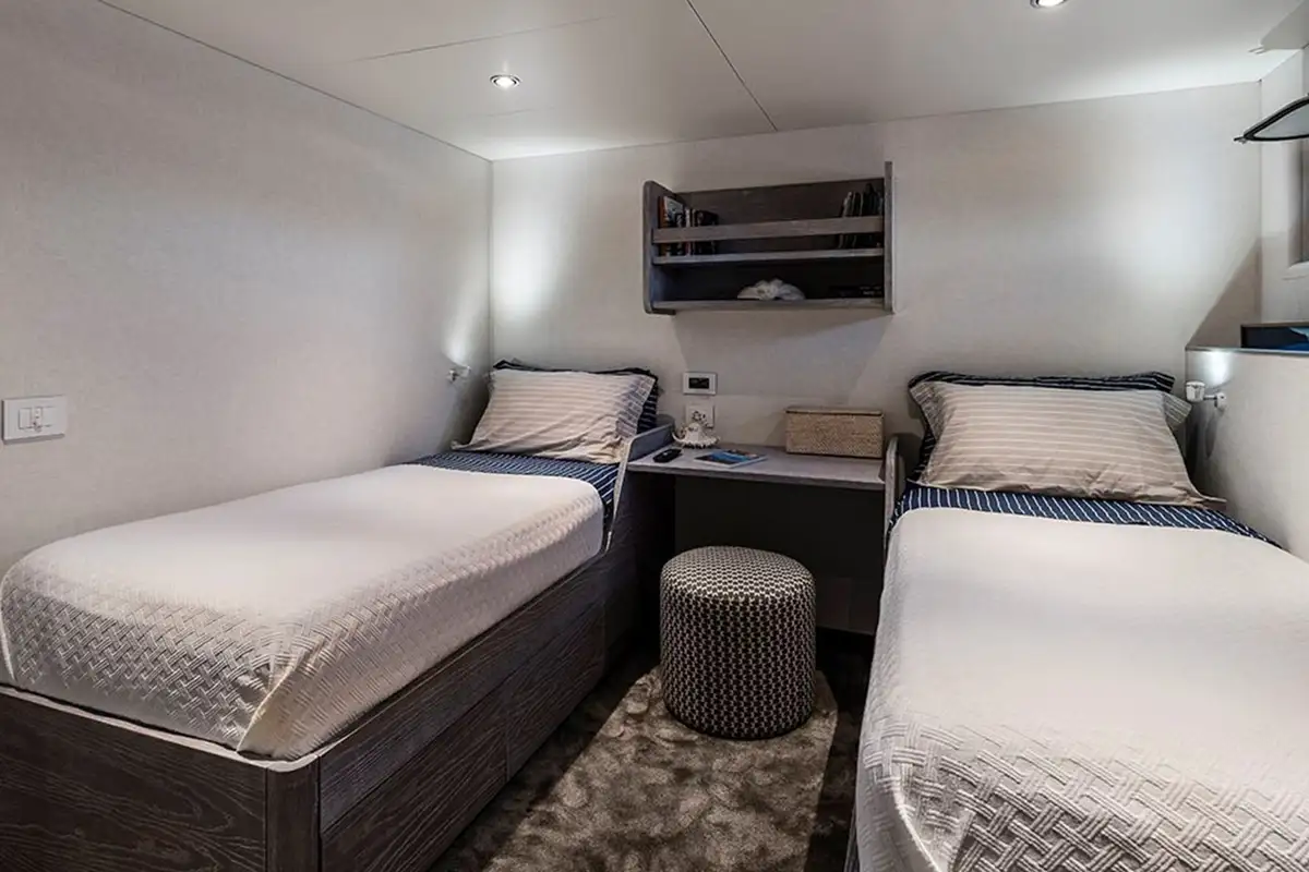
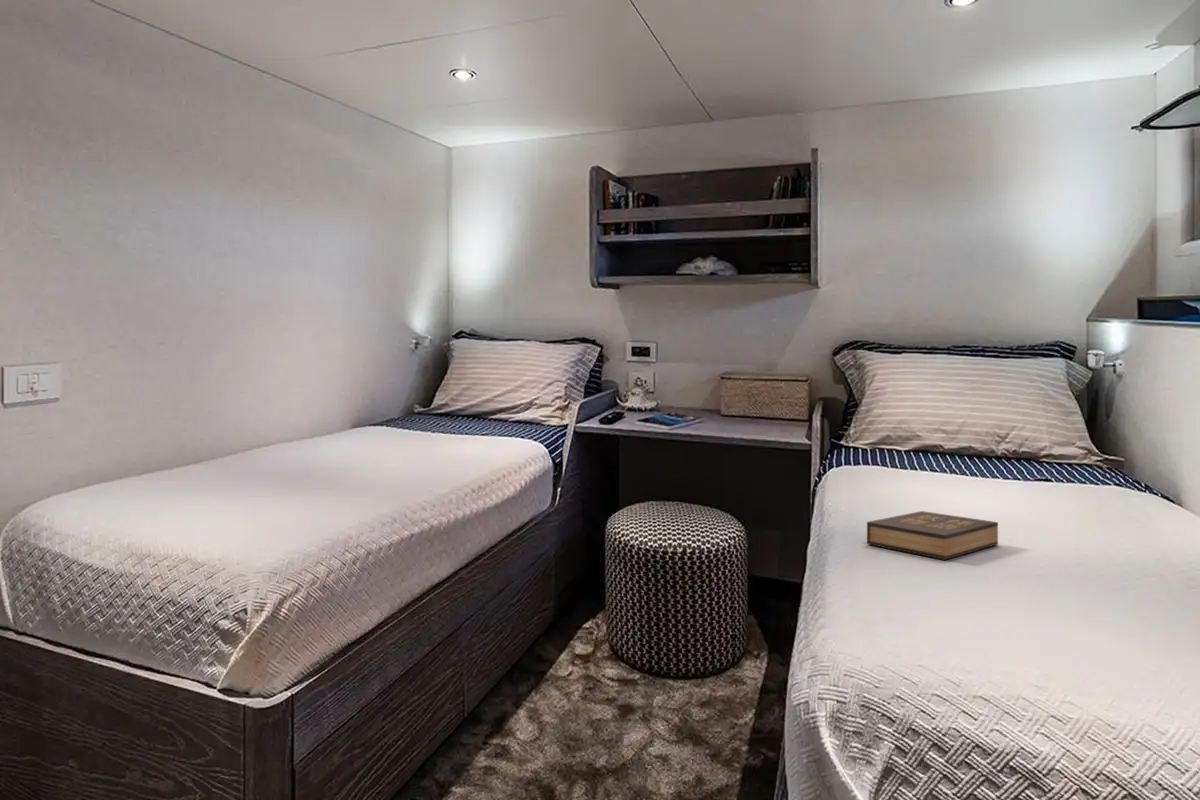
+ hardback book [866,510,999,561]
